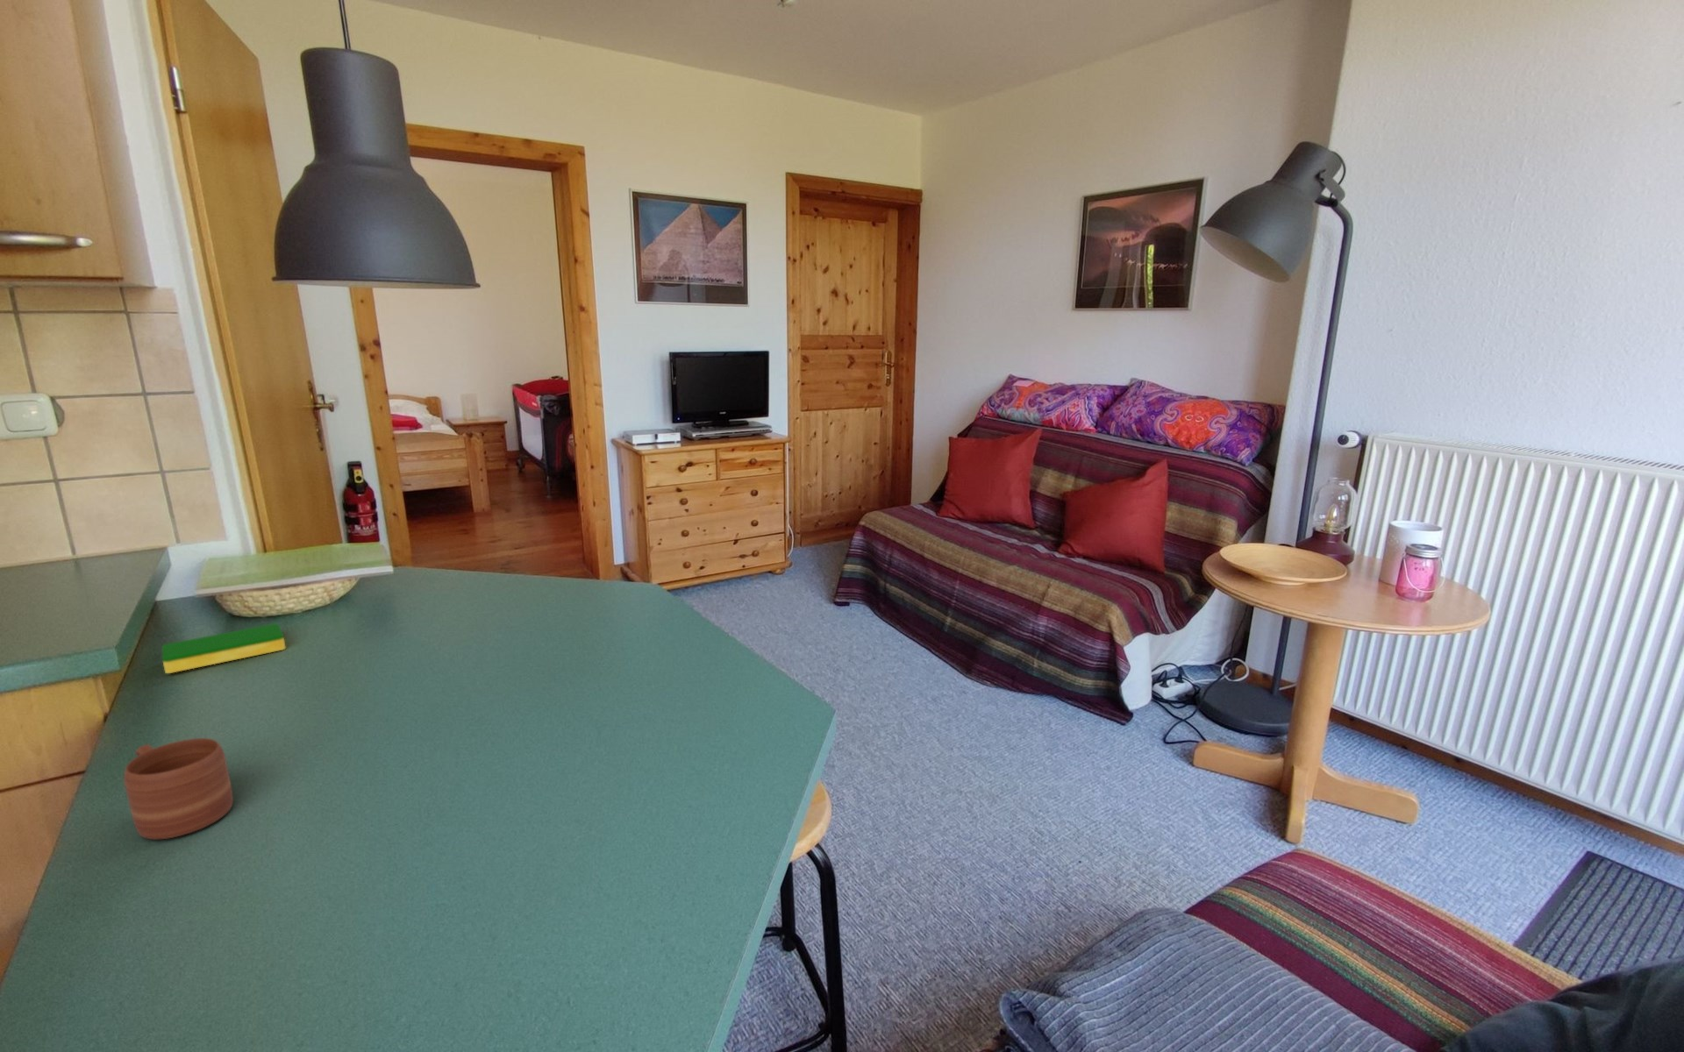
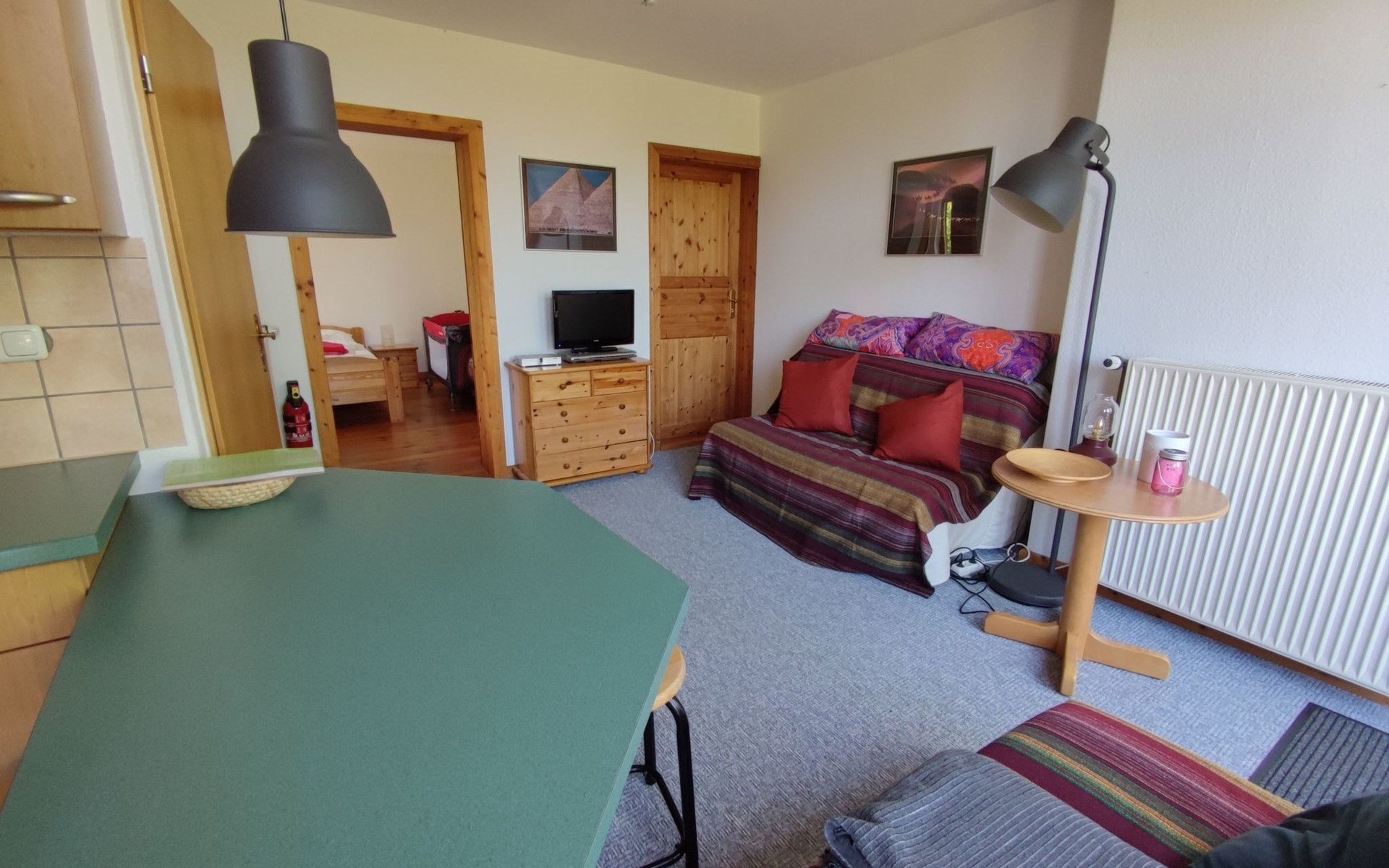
- mug [122,737,234,840]
- dish sponge [161,623,287,674]
